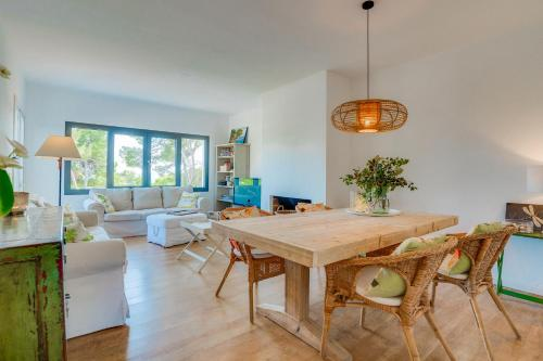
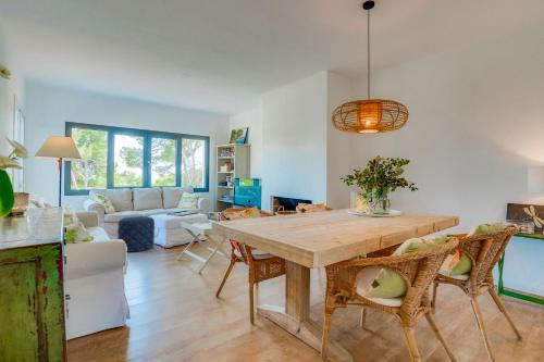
+ pouf [116,215,156,253]
